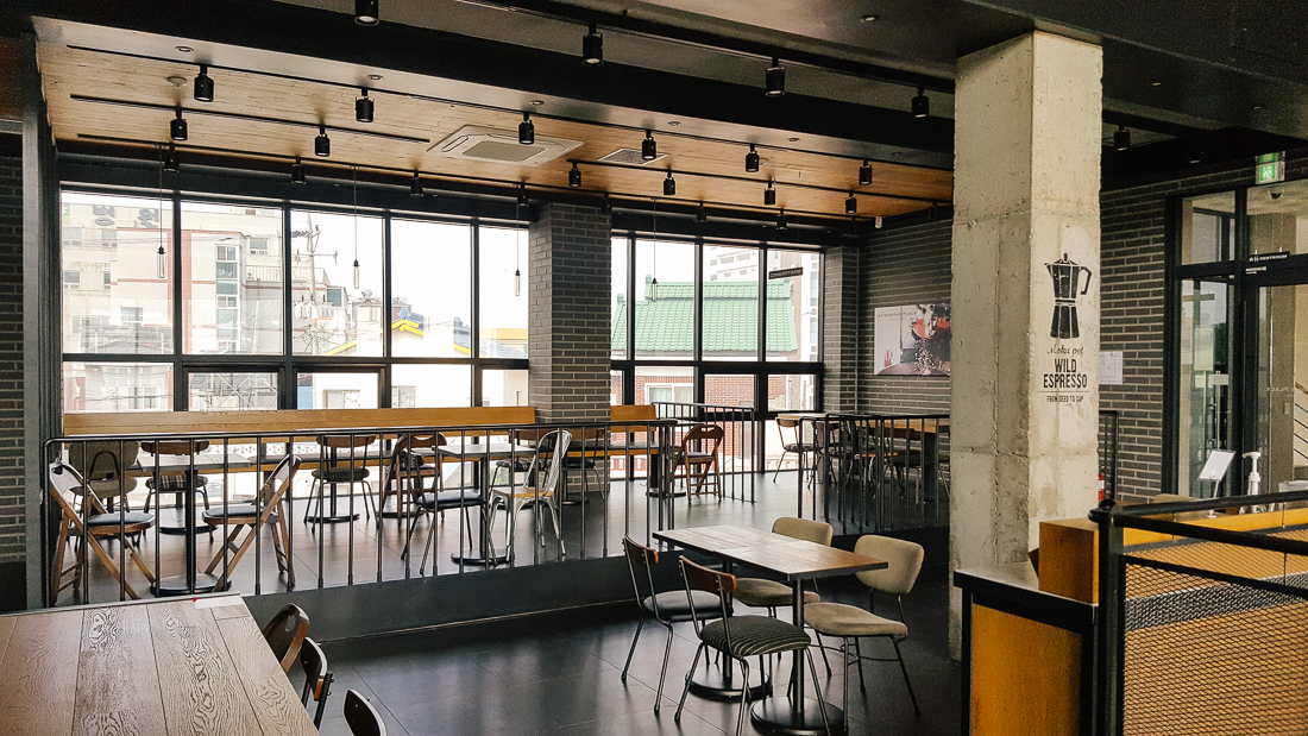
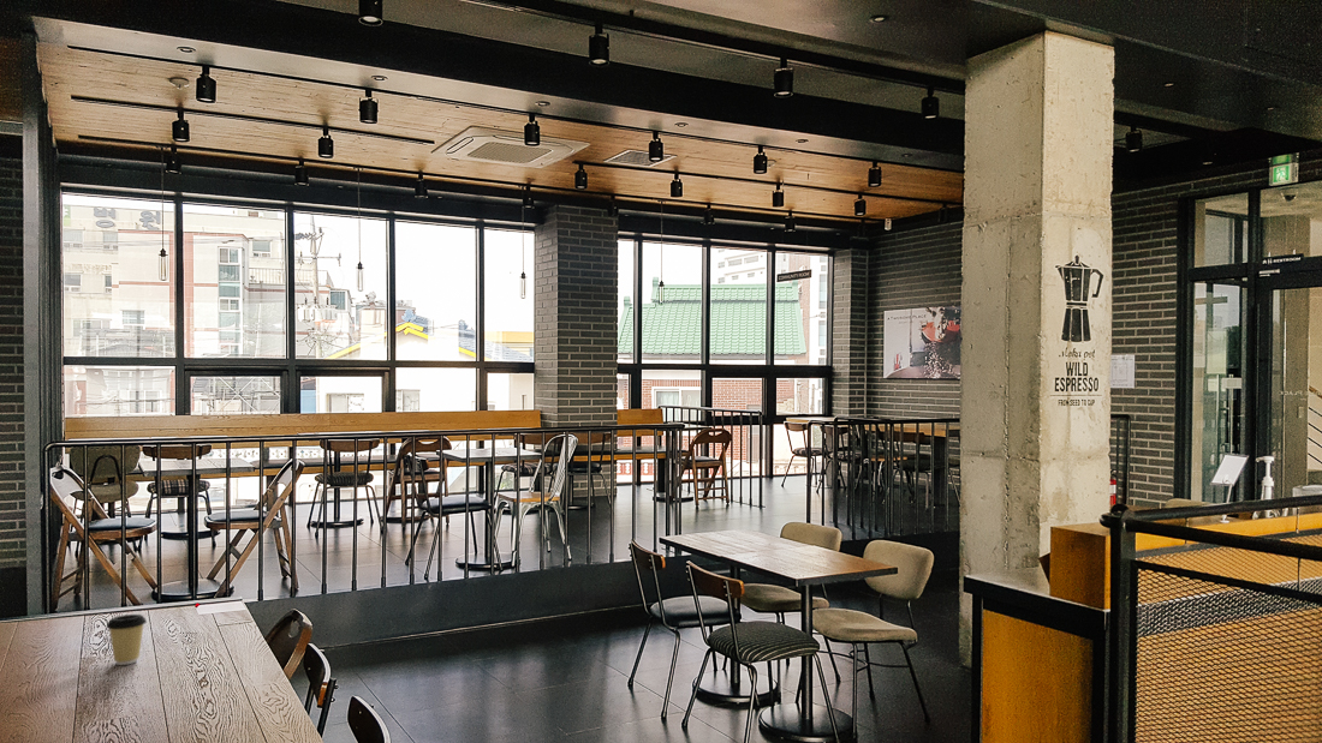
+ coffee cup [106,613,148,666]
